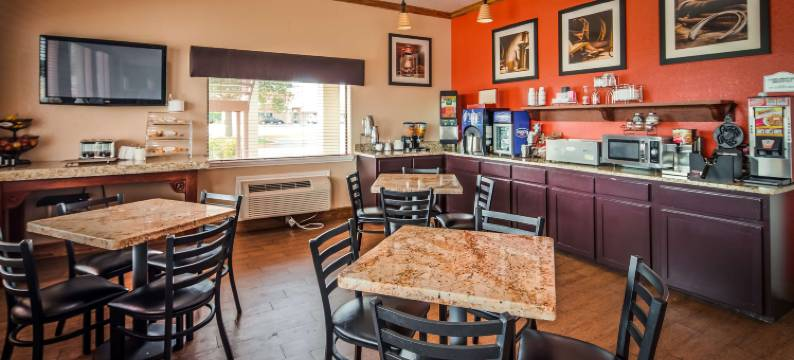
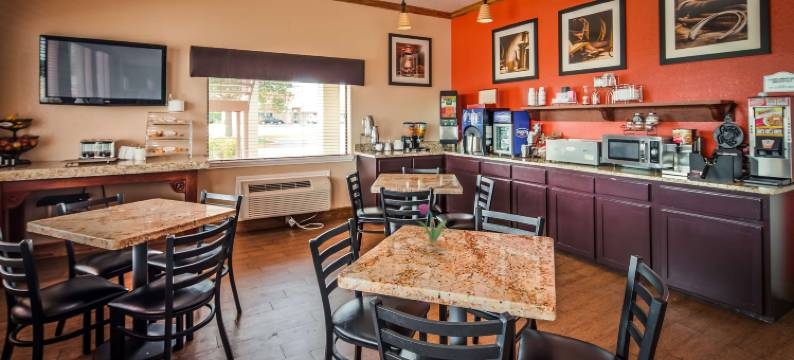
+ plant [415,203,453,254]
